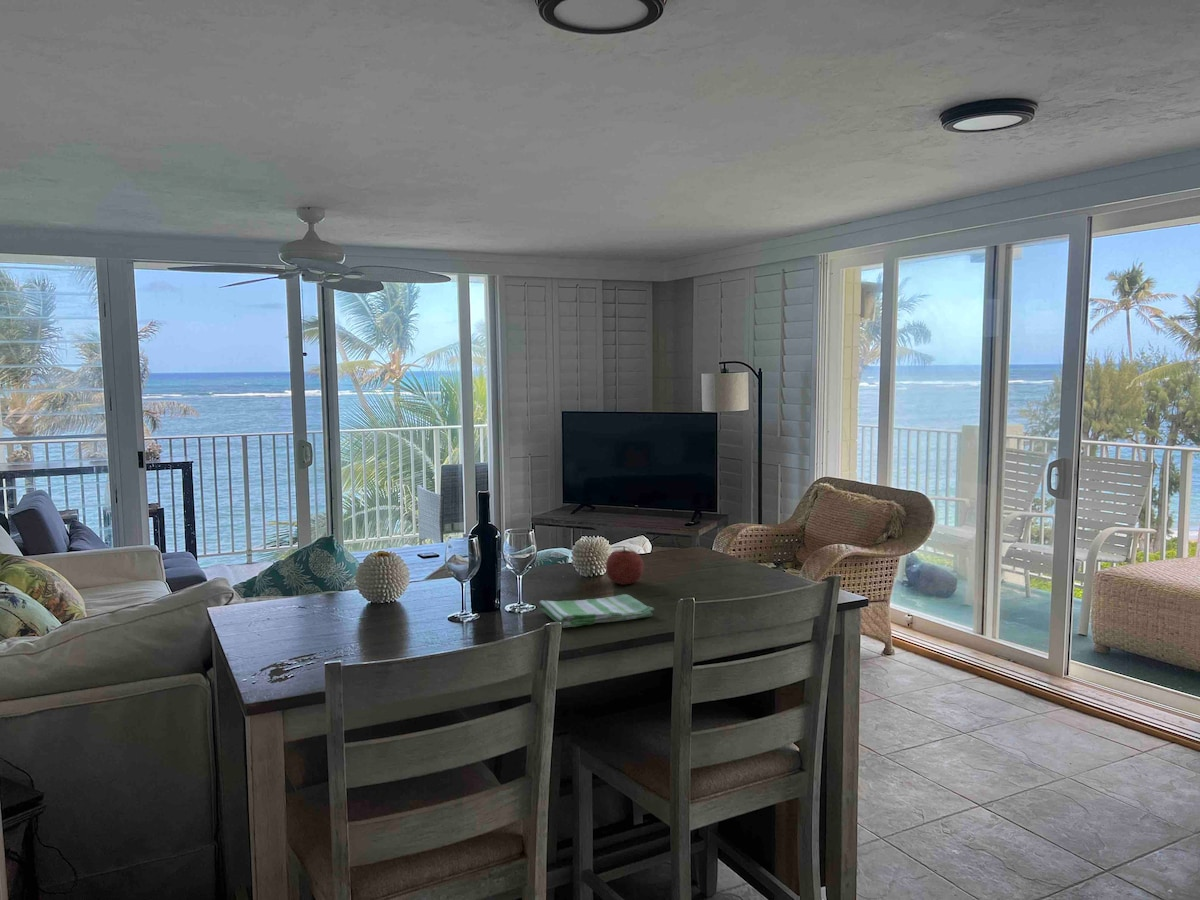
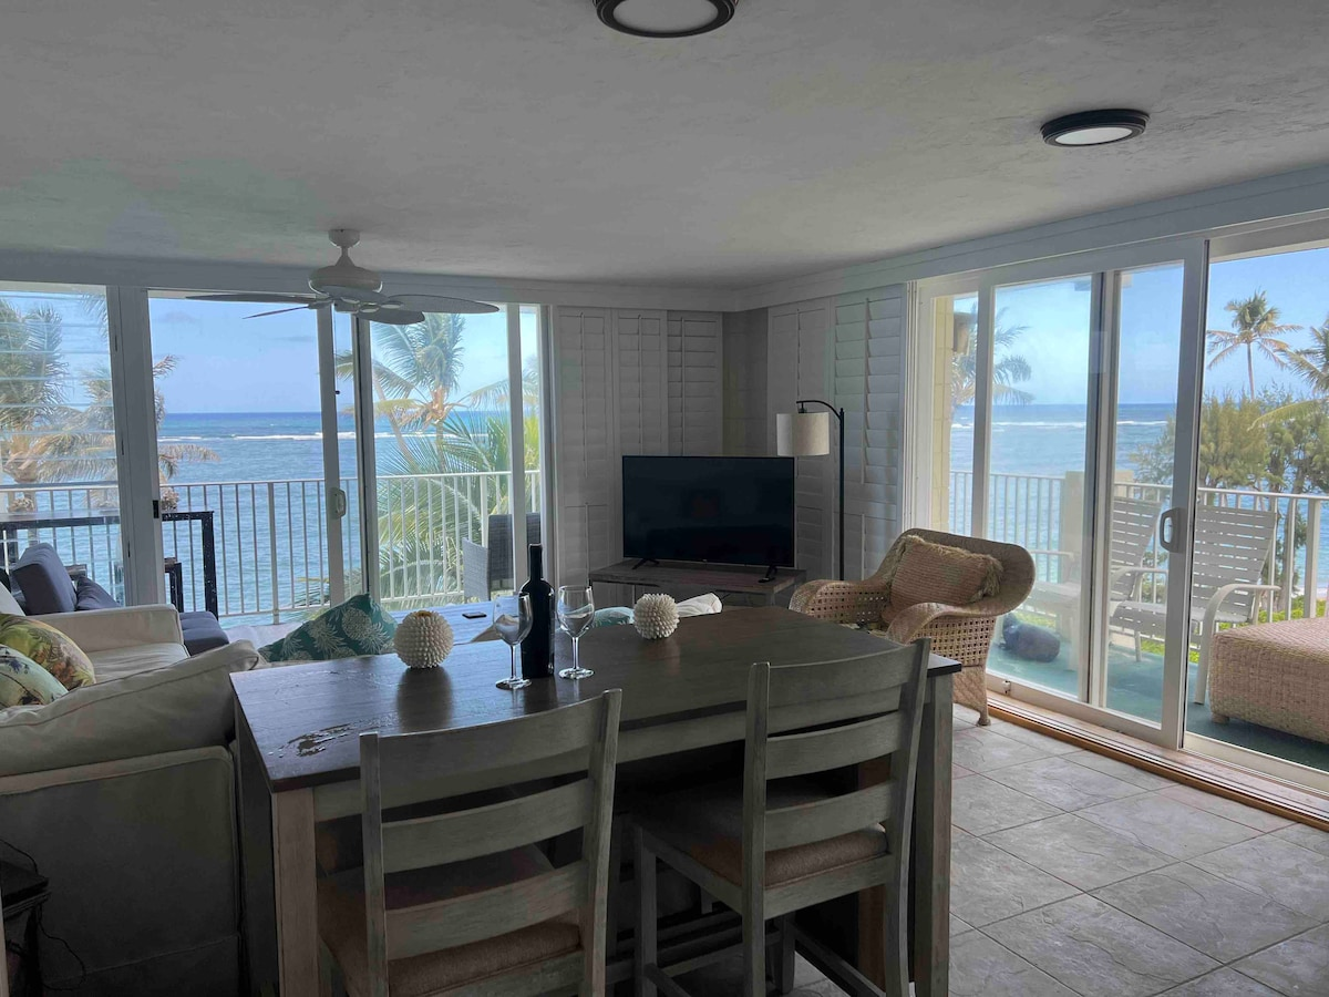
- fruit [605,546,645,586]
- dish towel [538,593,655,629]
